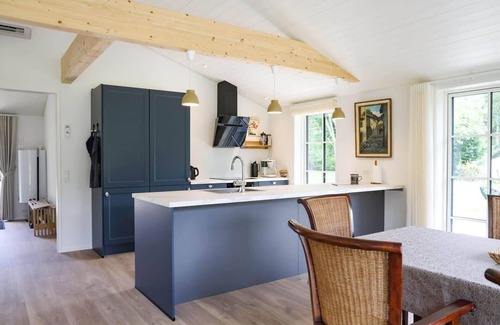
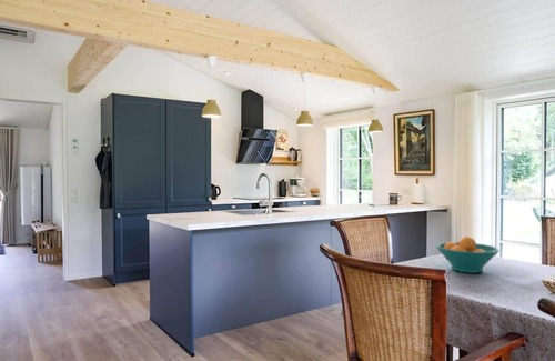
+ fruit bowl [435,235,501,274]
